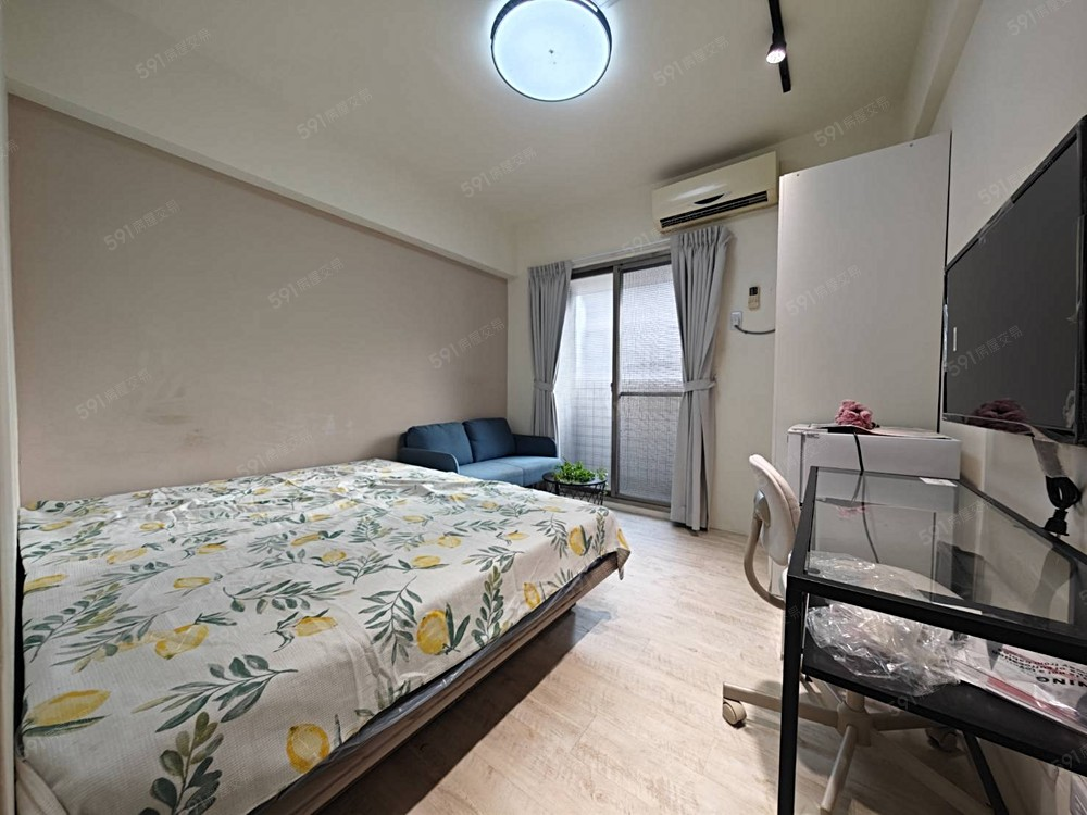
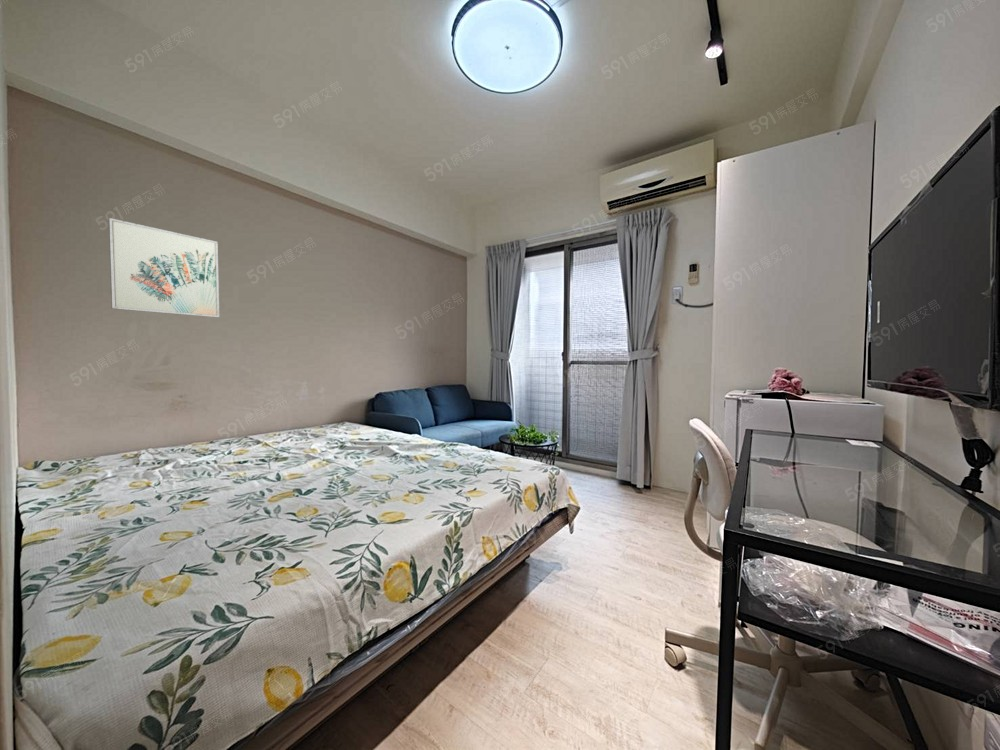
+ wall art [107,217,220,318]
